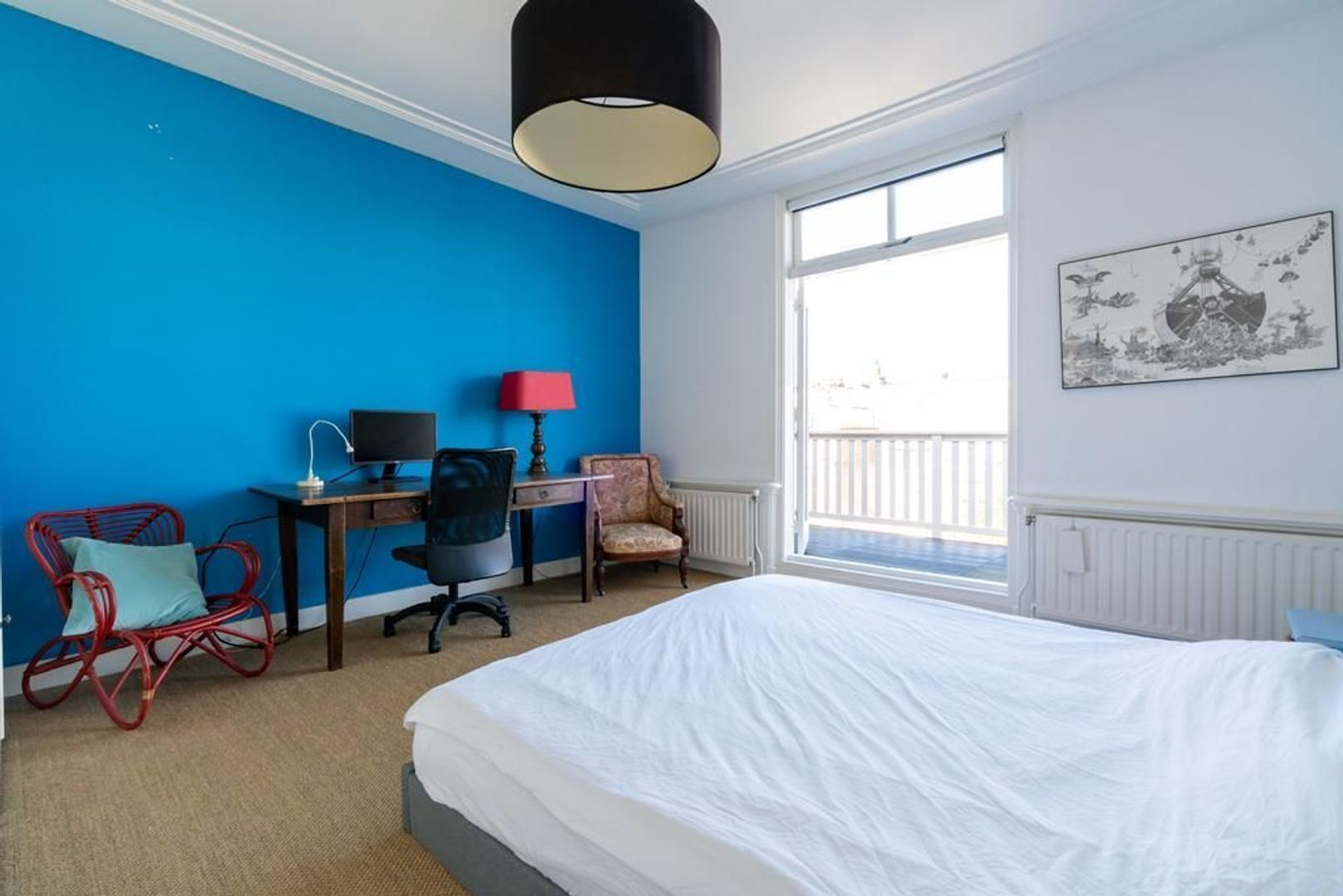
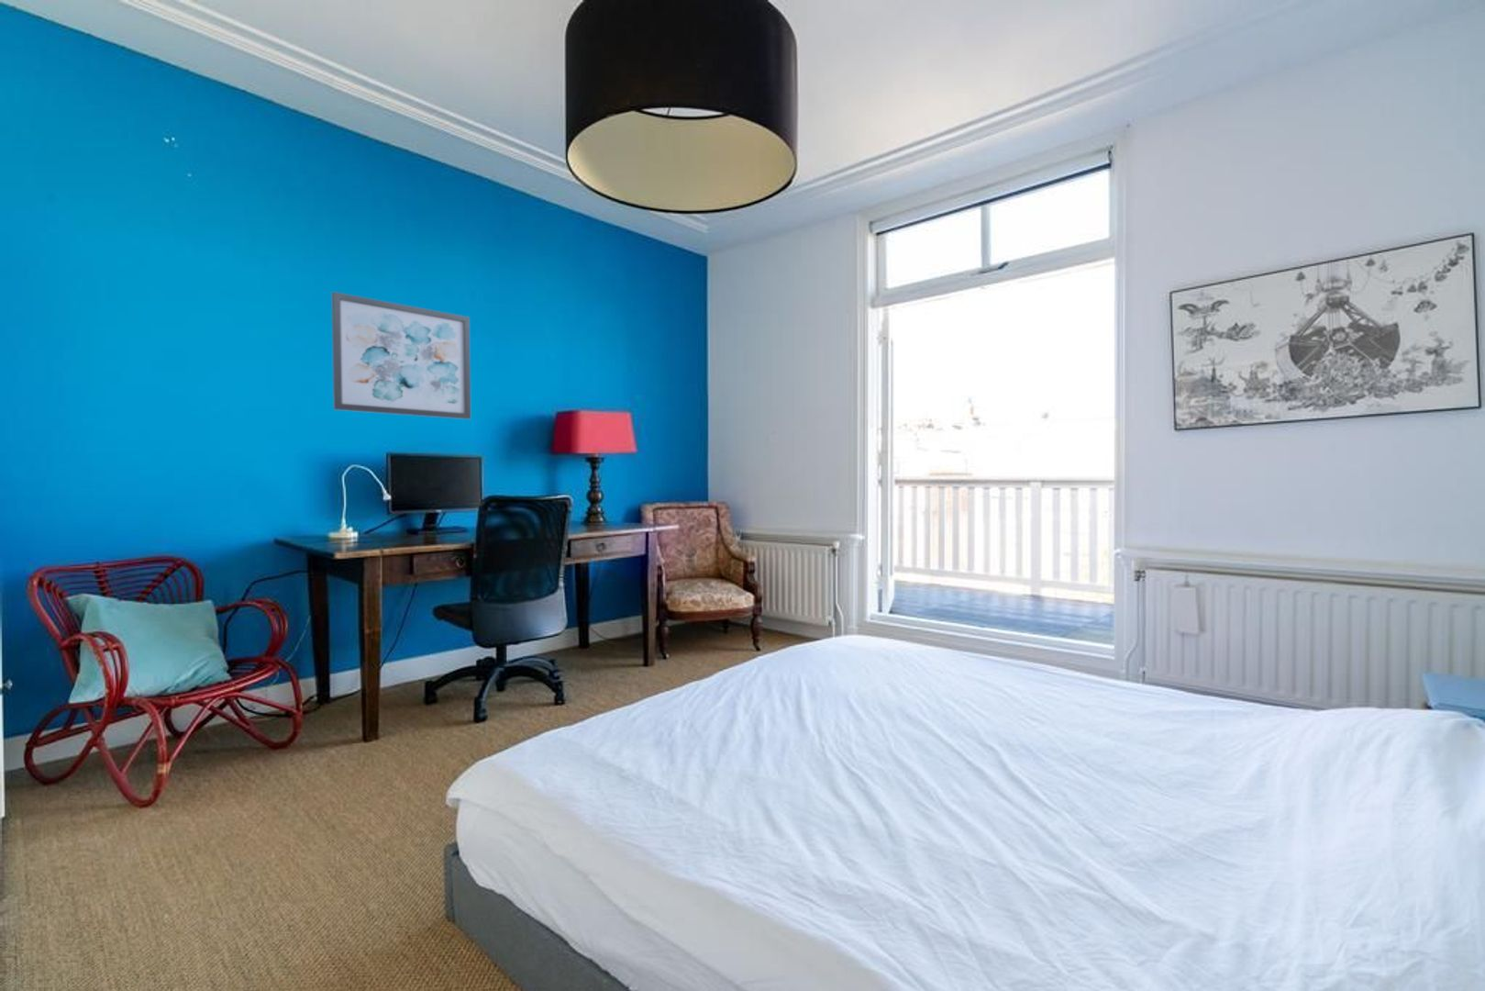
+ wall art [331,291,471,420]
